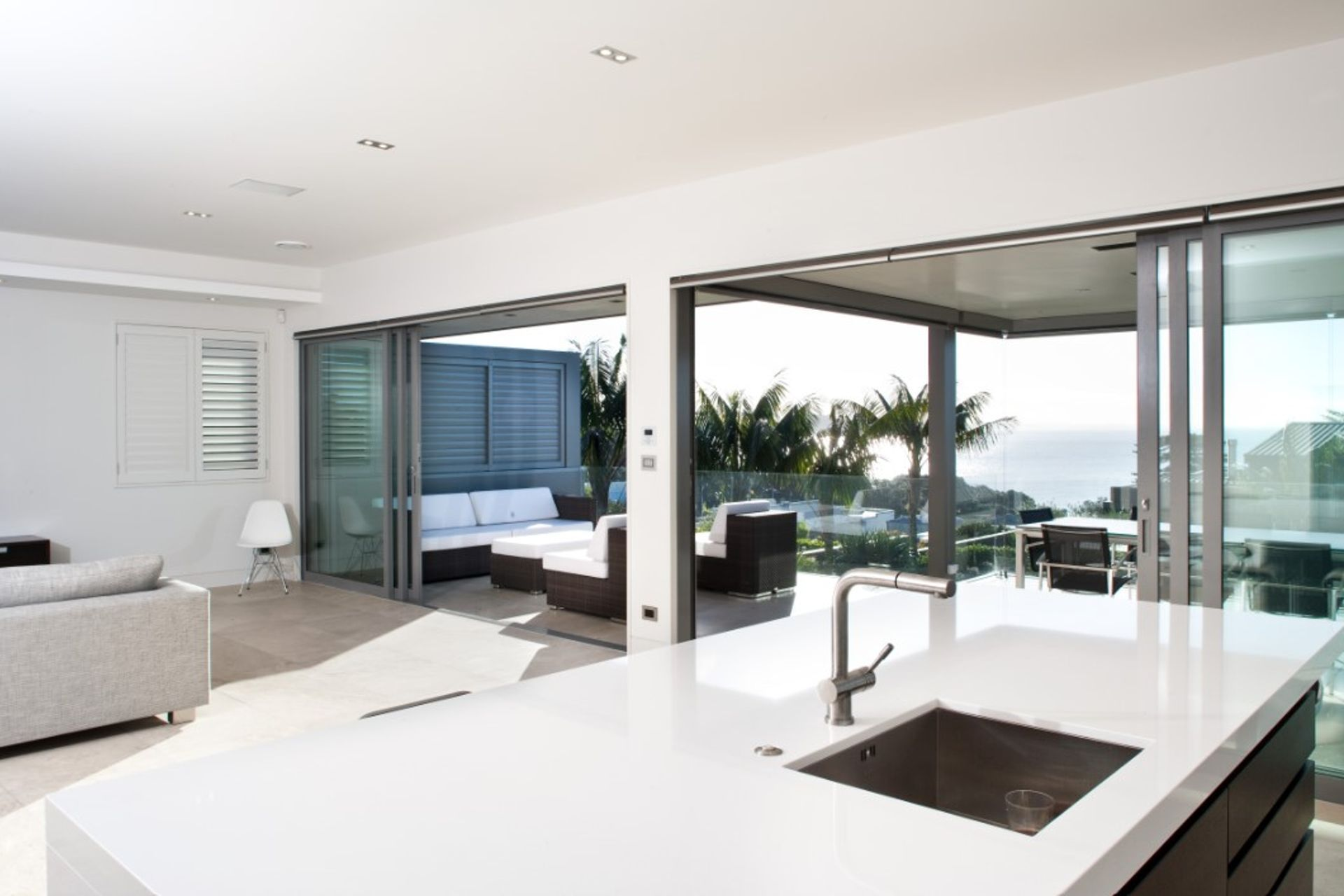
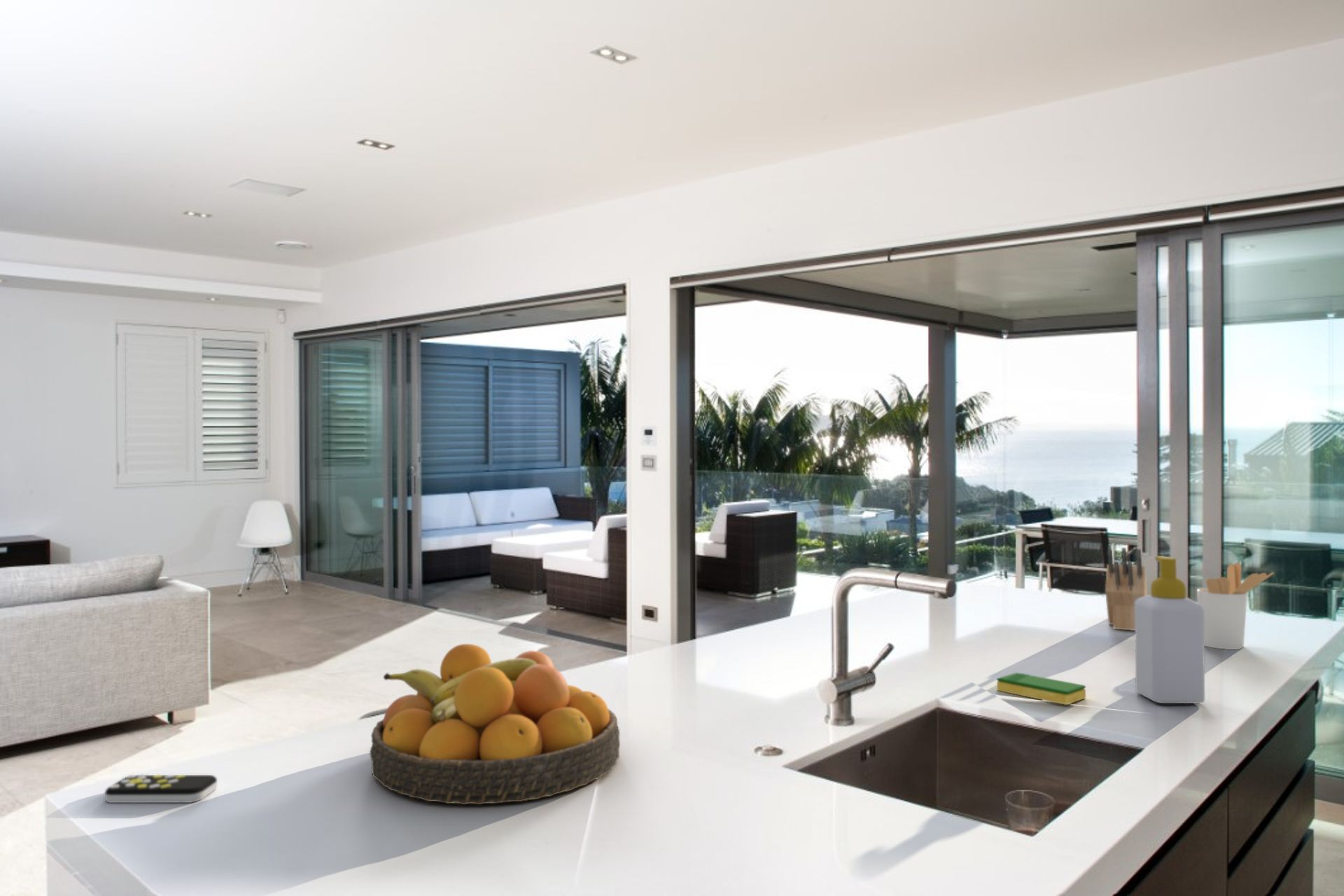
+ utensil holder [1196,562,1275,650]
+ soap bottle [1135,555,1205,704]
+ knife block [1105,545,1148,631]
+ fruit bowl [369,643,621,805]
+ dish sponge [996,672,1086,706]
+ remote control [104,774,218,804]
